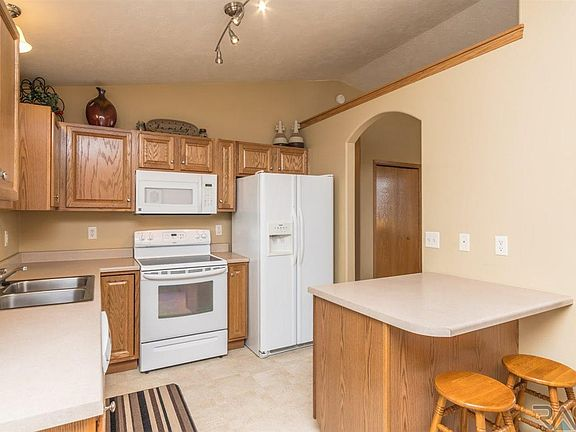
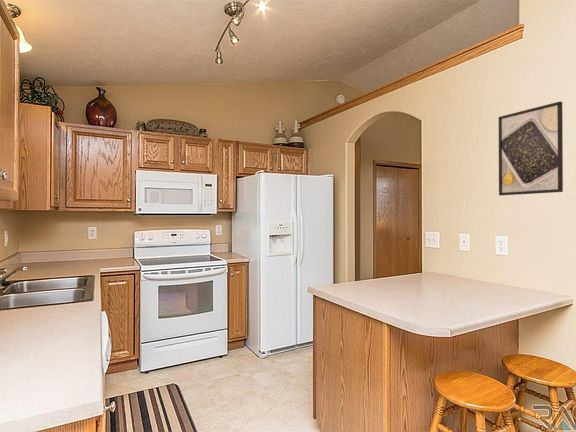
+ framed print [498,101,564,196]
